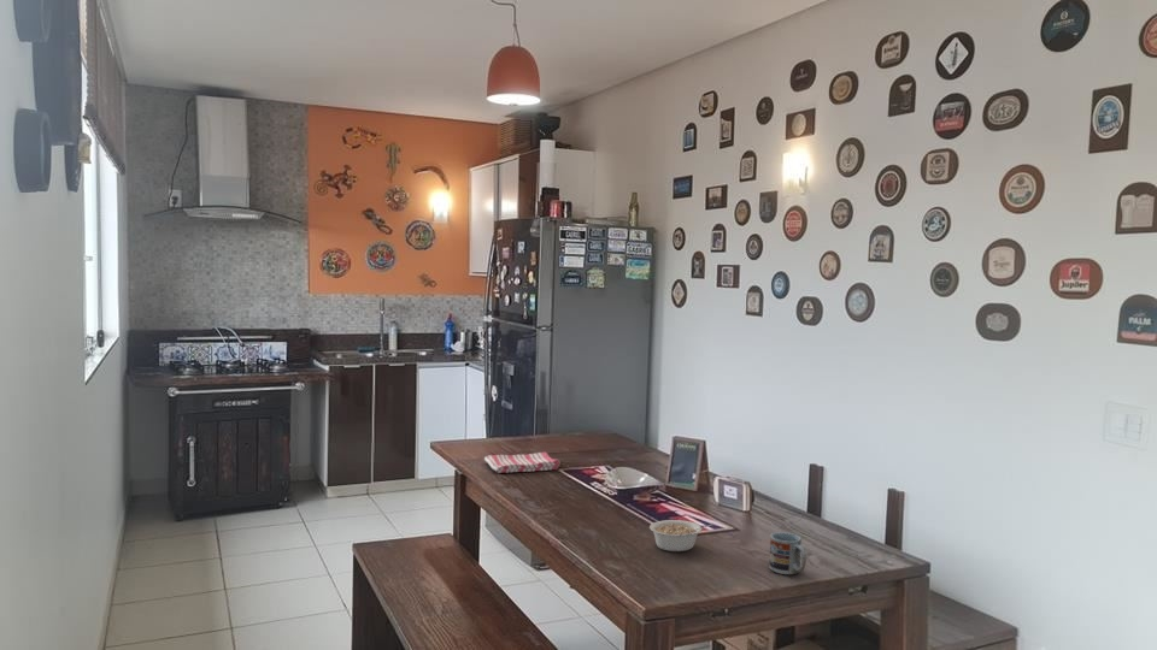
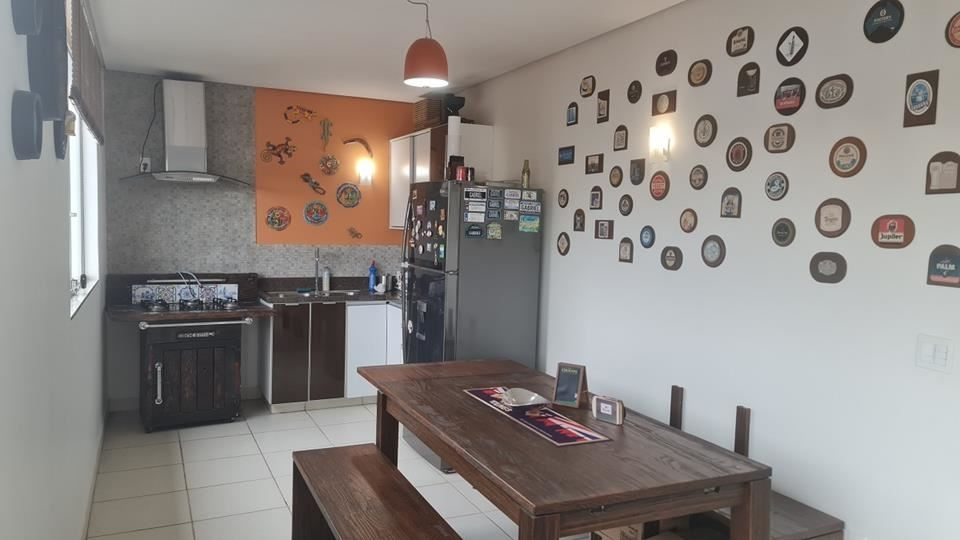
- dish towel [483,451,560,474]
- cup [768,531,807,575]
- legume [648,519,713,552]
